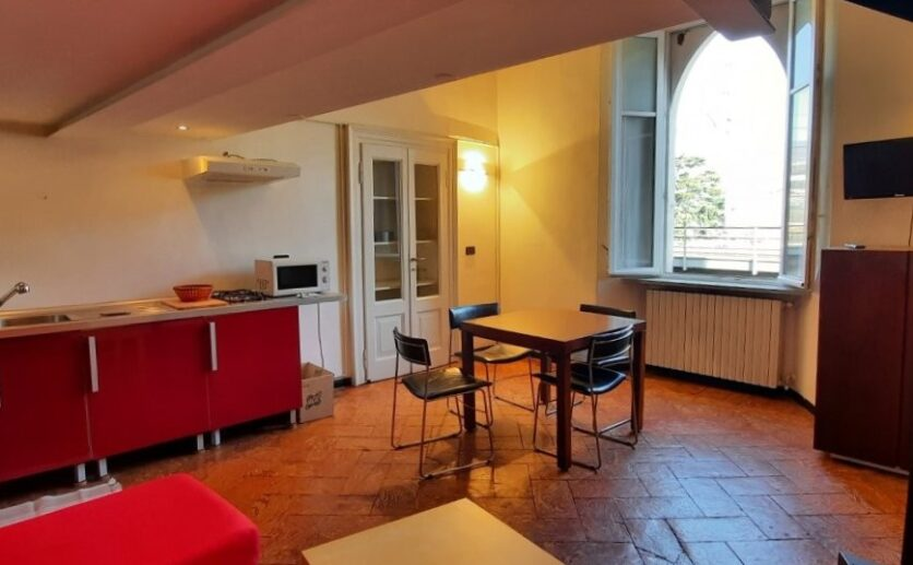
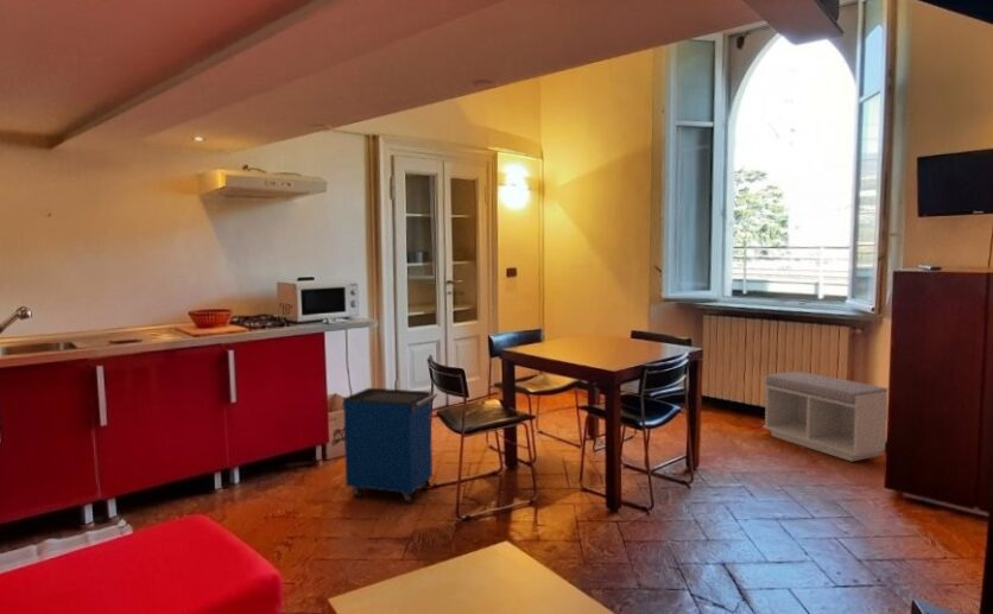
+ cabinet [342,387,438,505]
+ bench [761,371,888,462]
